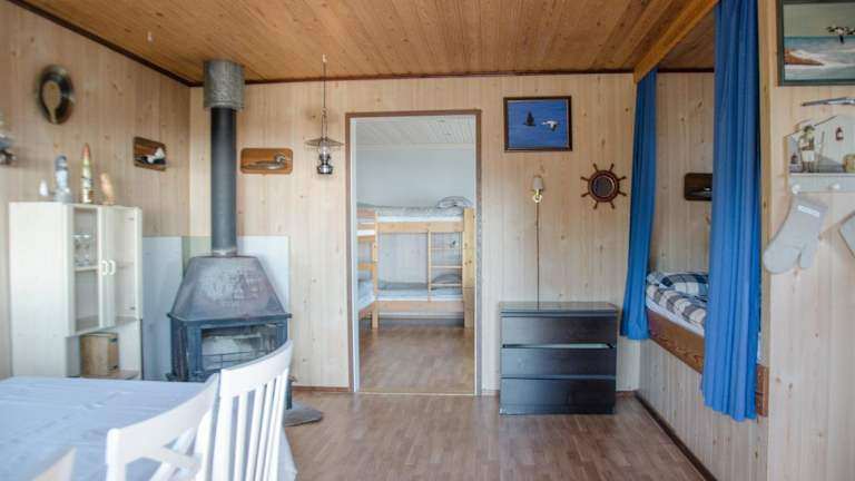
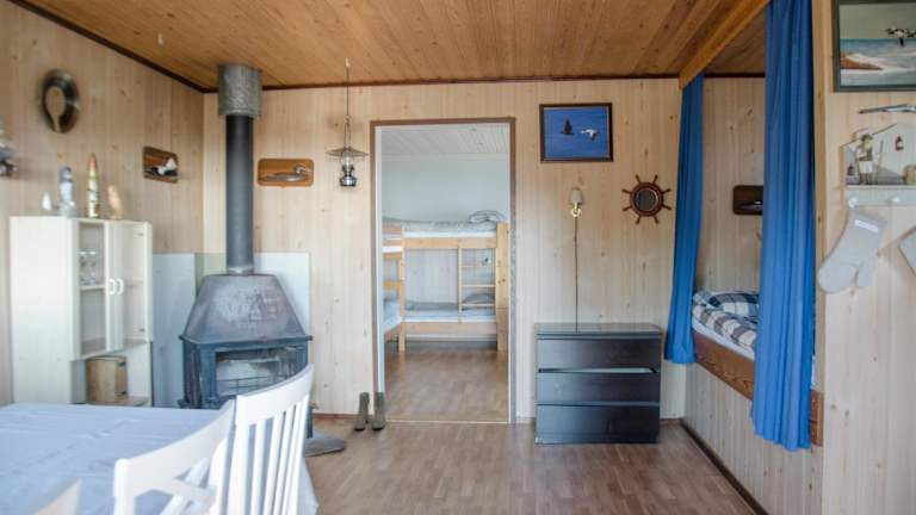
+ boots [354,391,388,430]
